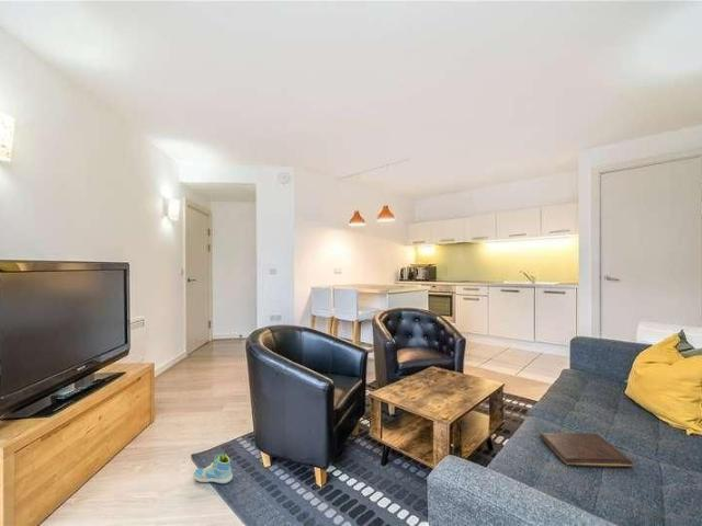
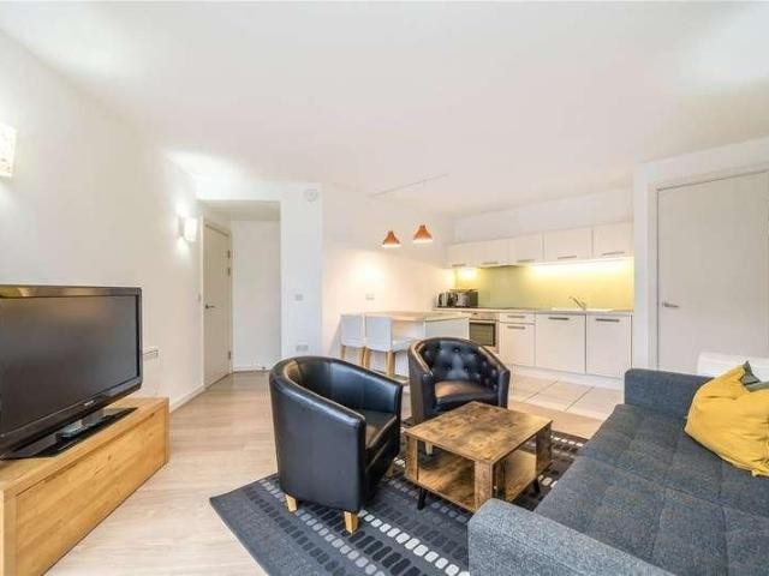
- sneaker [192,451,234,484]
- book [539,432,635,468]
